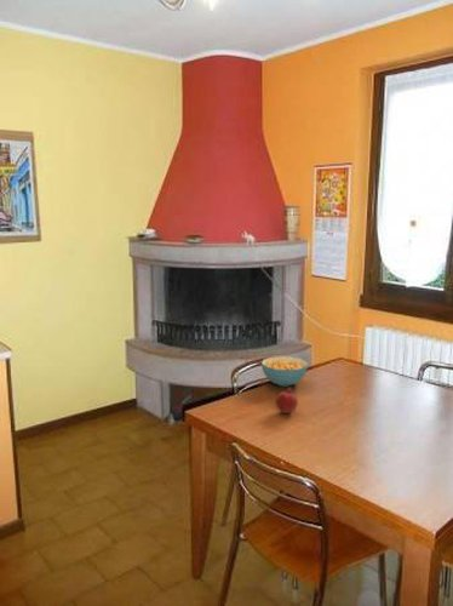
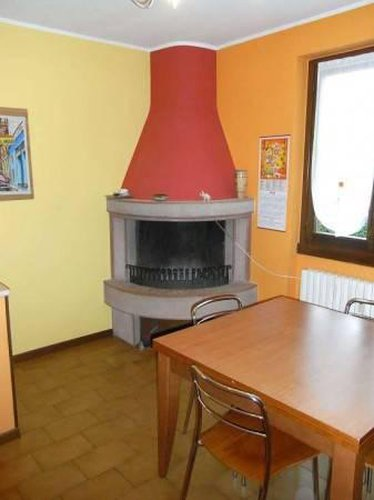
- fruit [275,387,299,415]
- cereal bowl [260,355,309,388]
